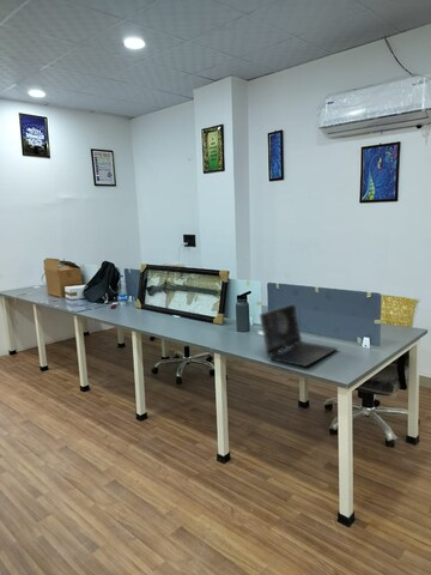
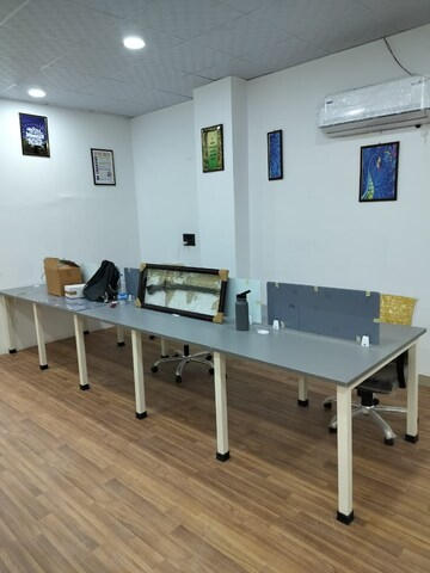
- laptop [259,302,339,368]
